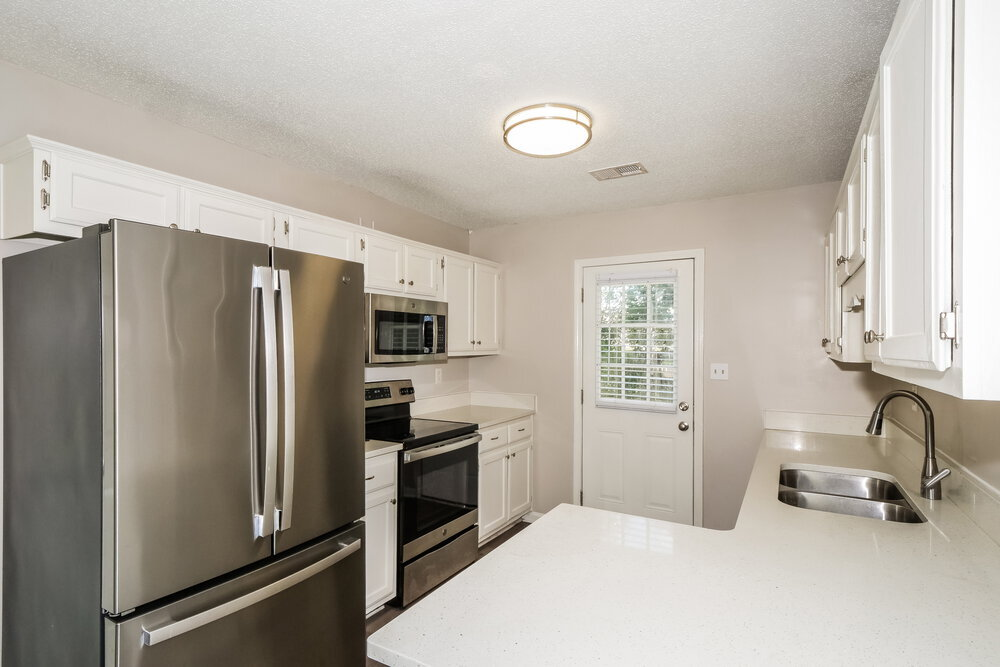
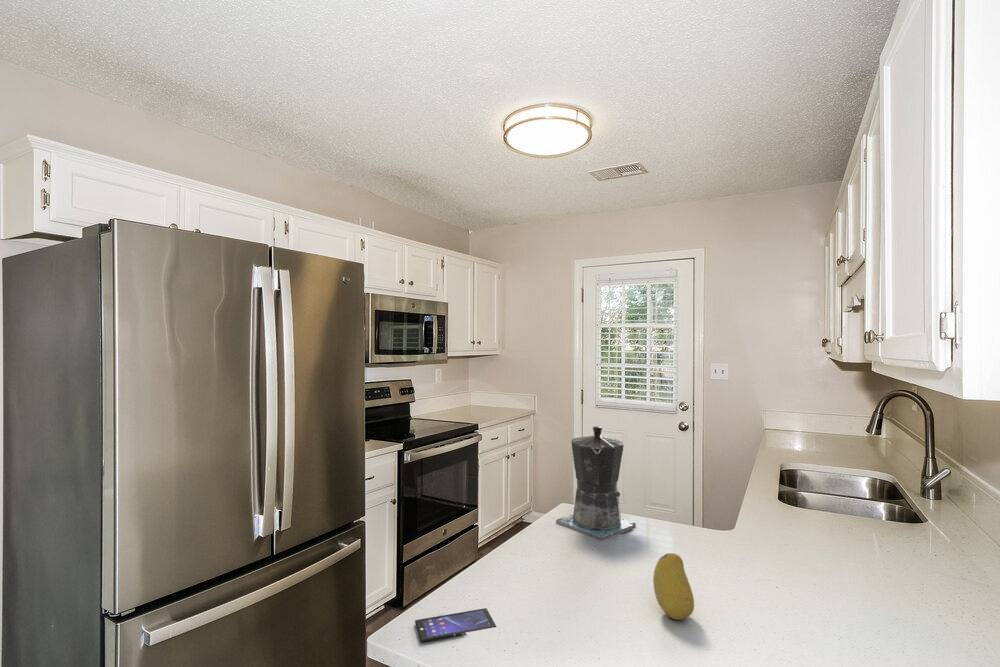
+ coffee maker [555,425,637,542]
+ smartphone [414,607,497,643]
+ fruit [652,552,695,621]
